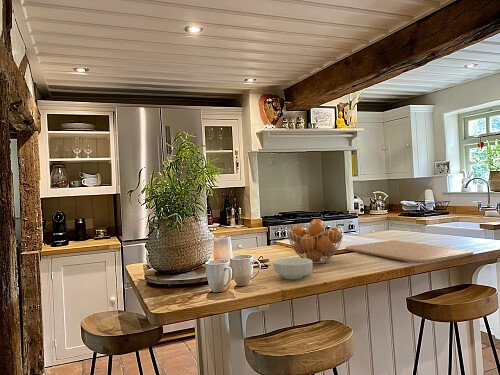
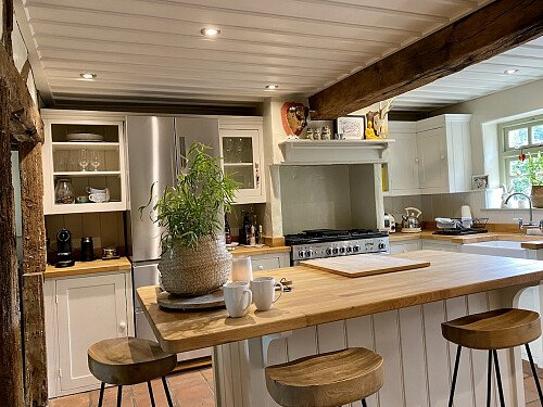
- fruit basket [286,218,344,264]
- chopping board [345,240,474,264]
- cereal bowl [272,257,314,280]
